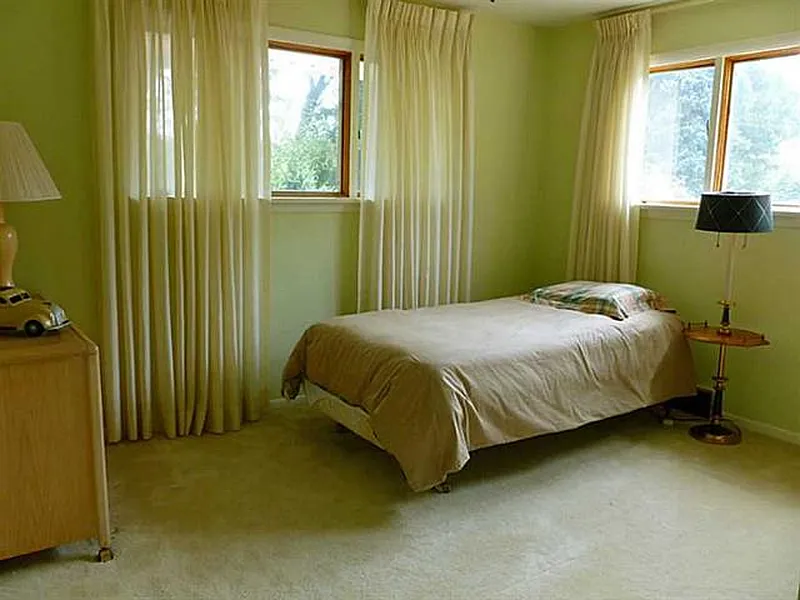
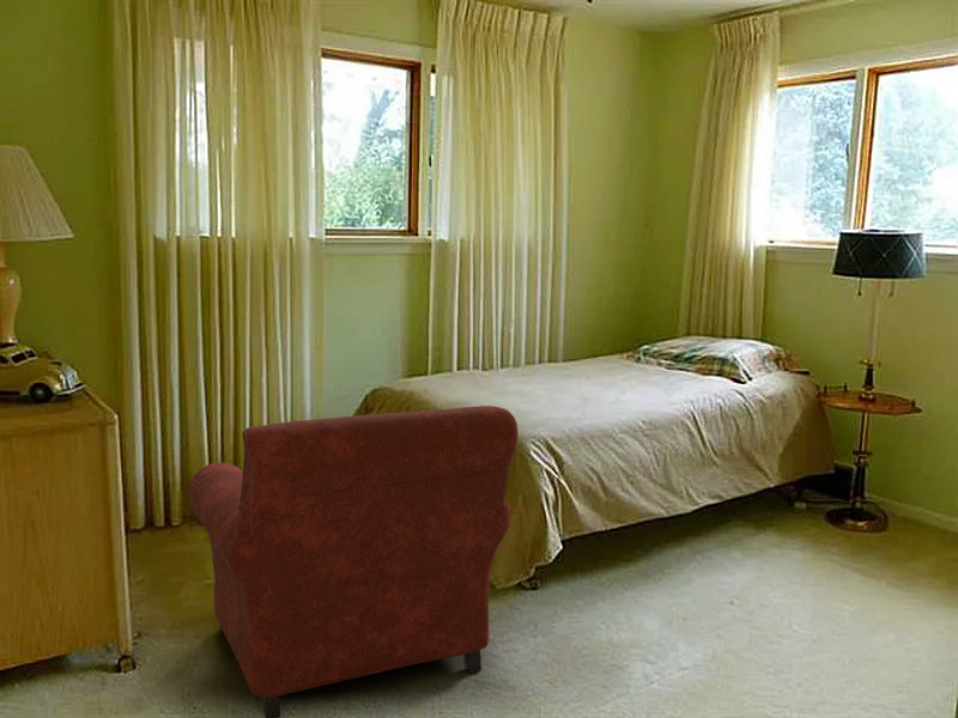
+ armchair [187,404,520,718]
